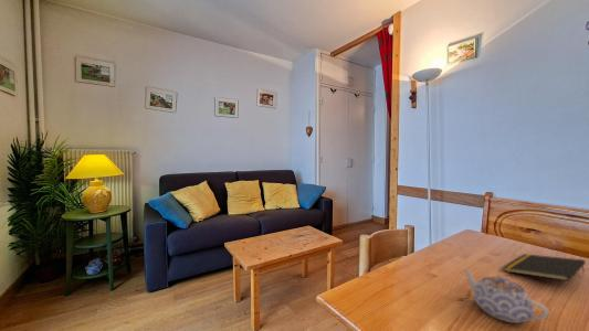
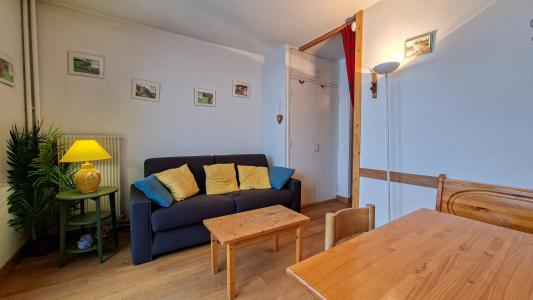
- teapot [461,267,550,324]
- notepad [502,253,587,282]
